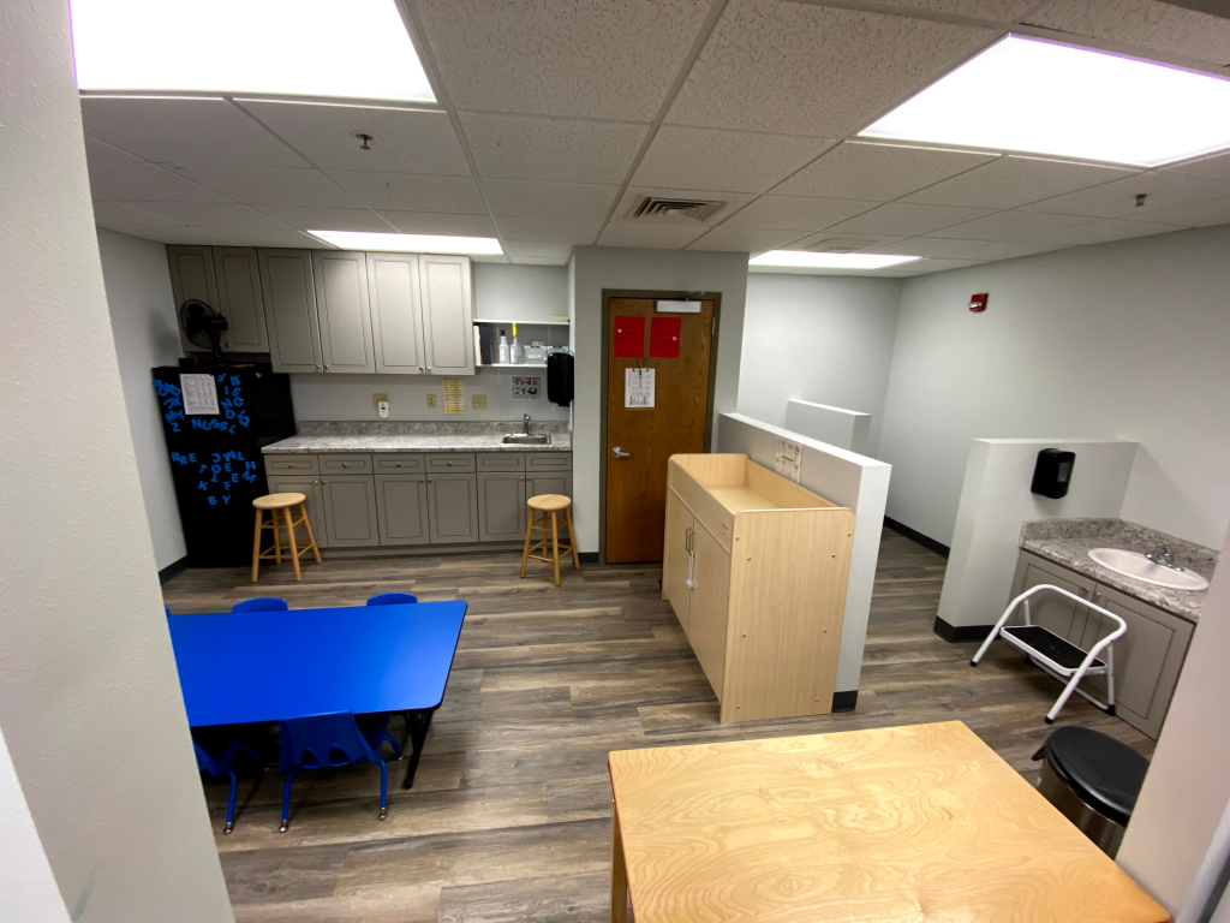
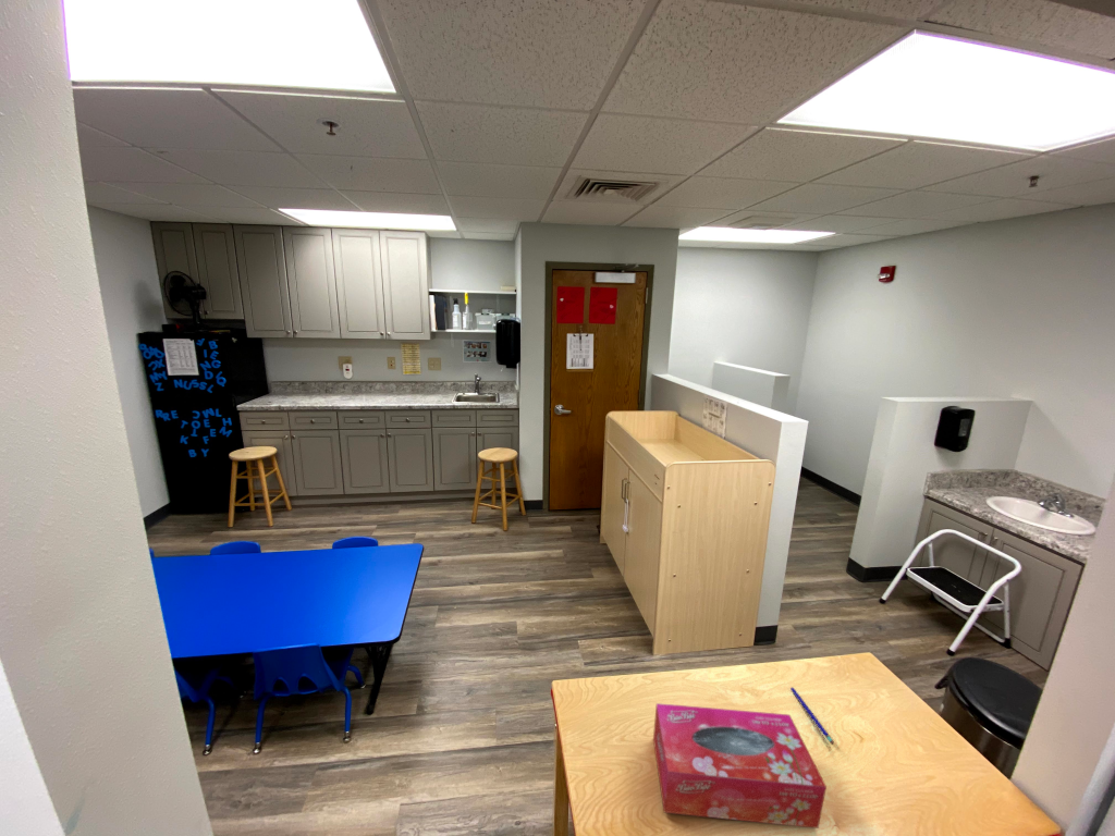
+ tissue box [652,702,828,829]
+ pen [789,687,835,746]
